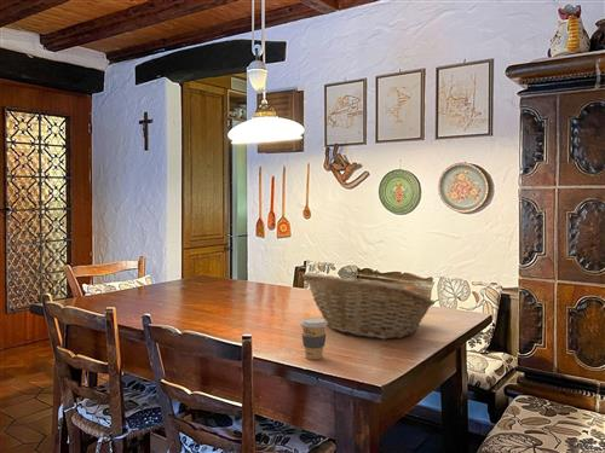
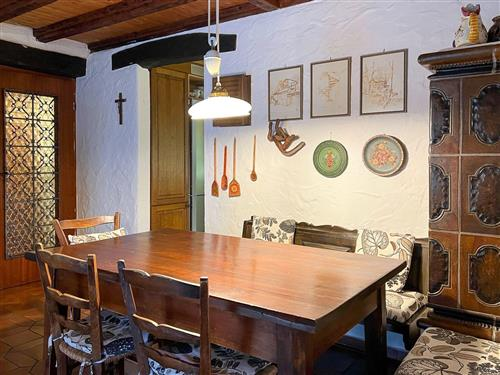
- fruit basket [301,272,436,341]
- coffee cup [299,316,328,360]
